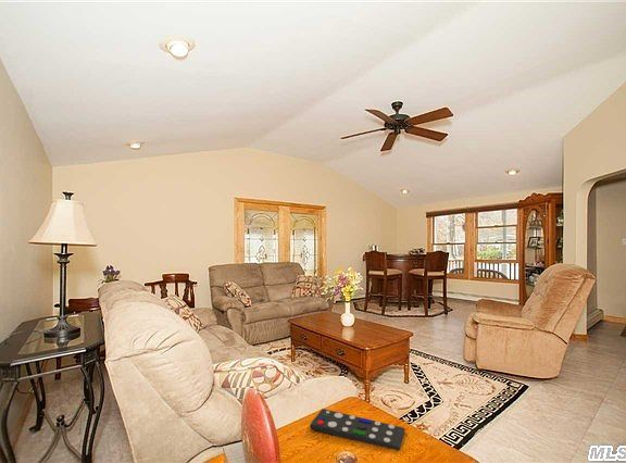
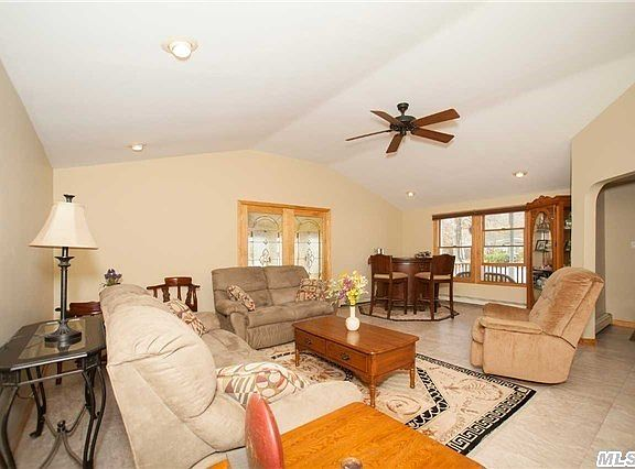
- remote control [309,408,405,451]
